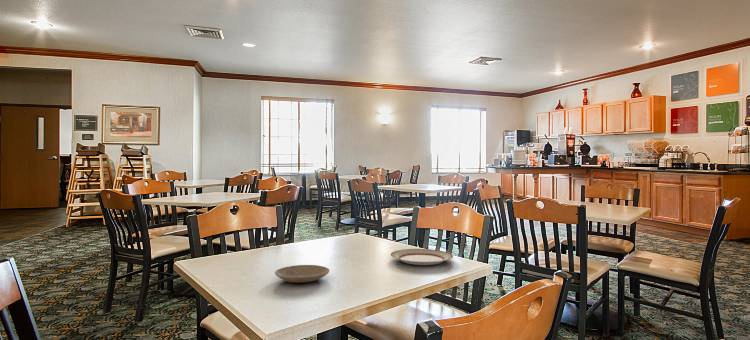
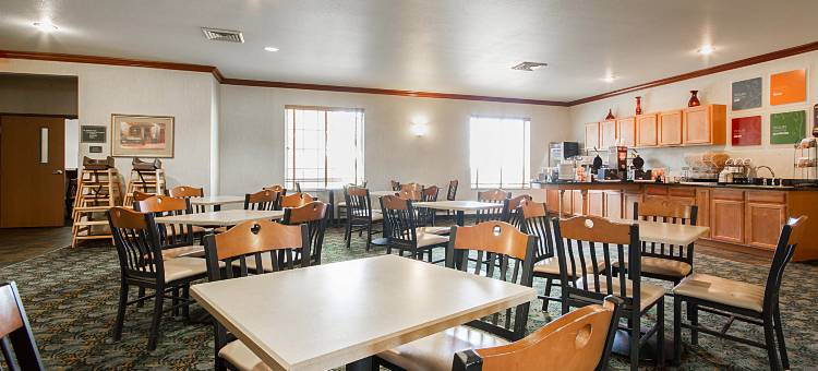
- plate [390,248,454,266]
- plate [274,264,330,284]
